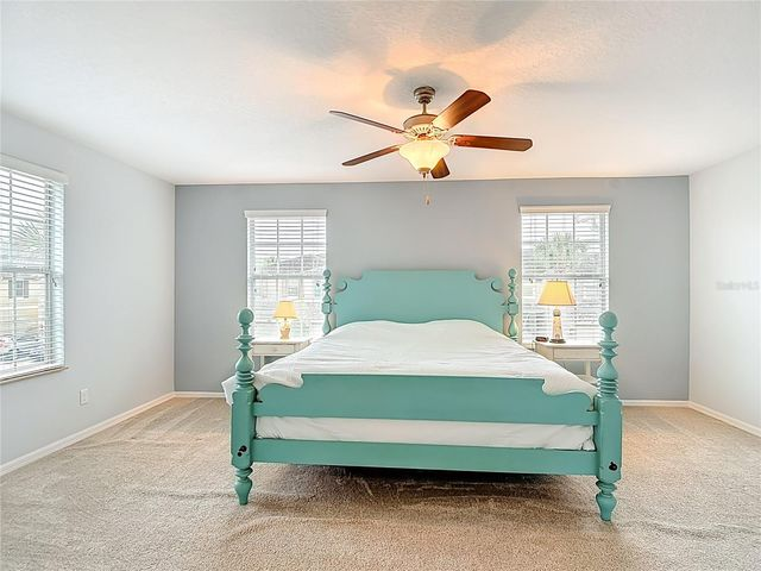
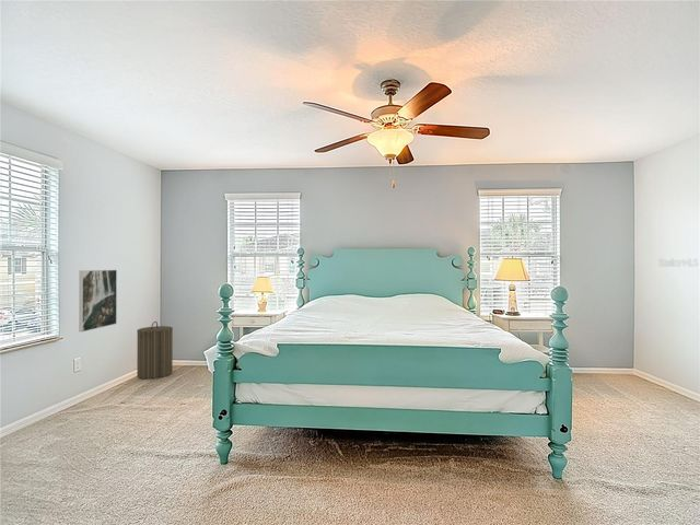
+ laundry hamper [136,320,174,381]
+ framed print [78,269,118,332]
